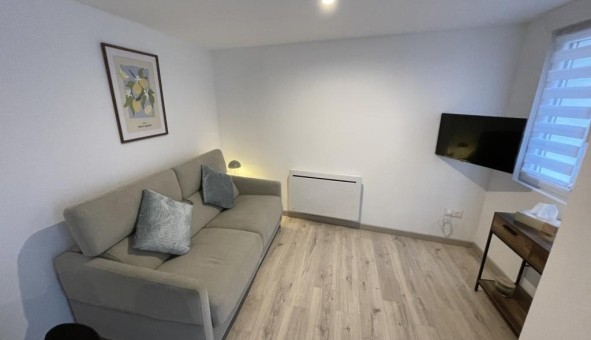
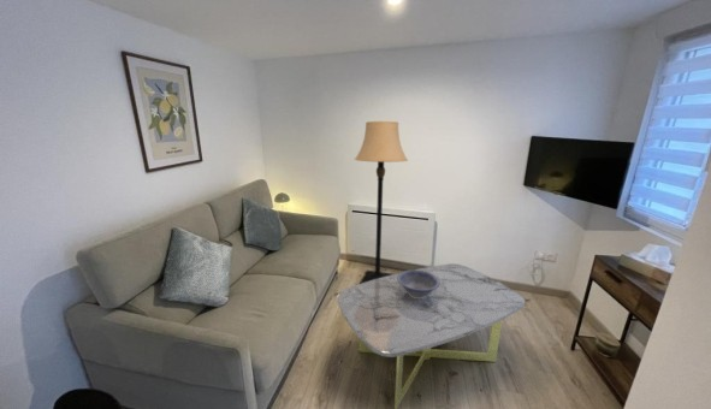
+ decorative bowl [397,268,440,298]
+ lamp [354,120,409,284]
+ coffee table [337,262,526,409]
